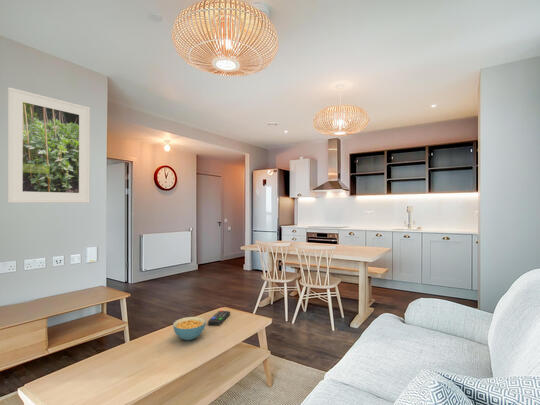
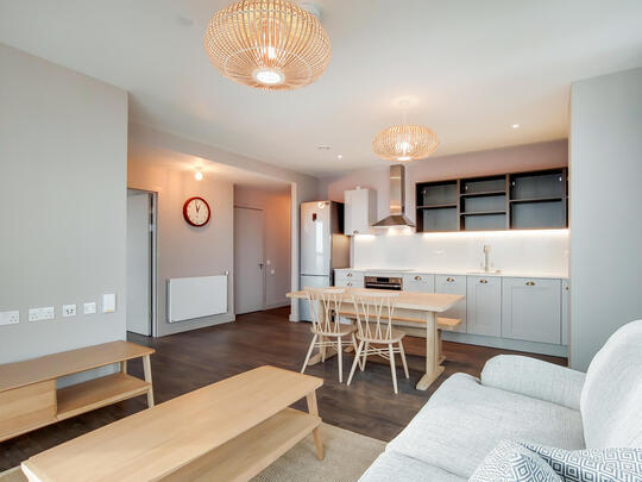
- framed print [6,86,91,204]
- cereal bowl [172,316,207,341]
- remote control [207,309,231,327]
